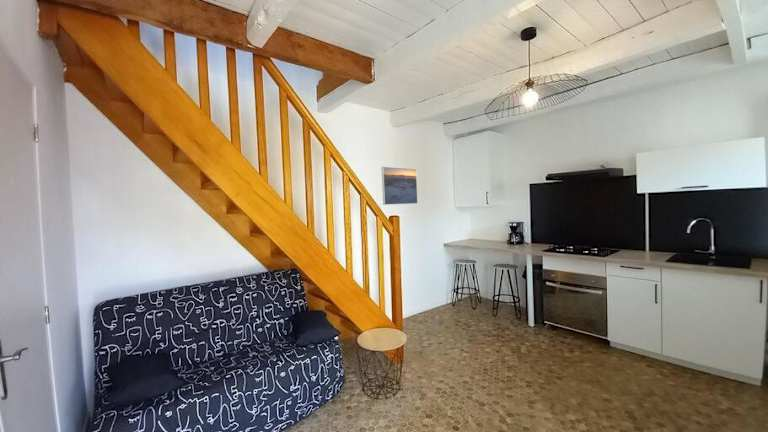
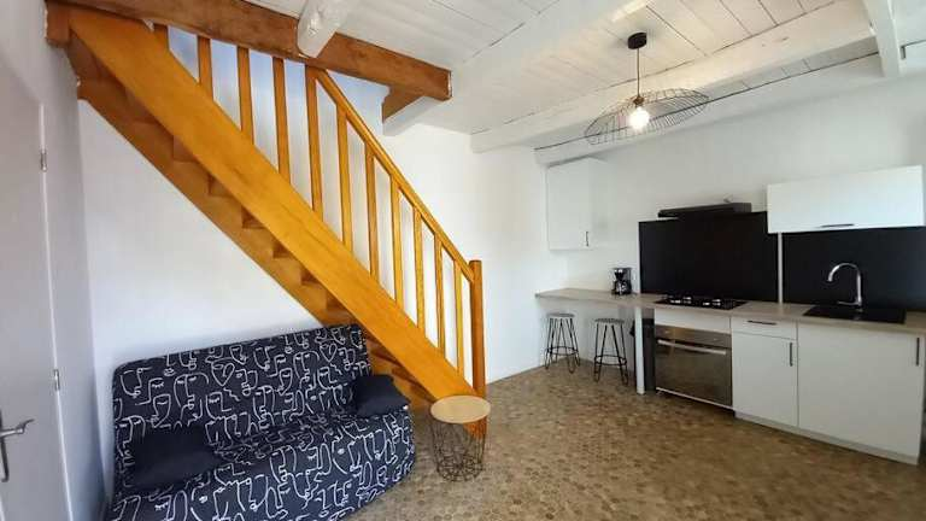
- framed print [381,166,419,206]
